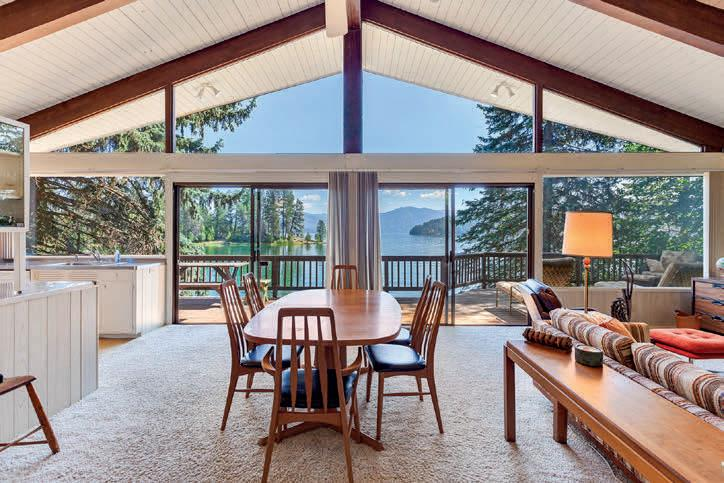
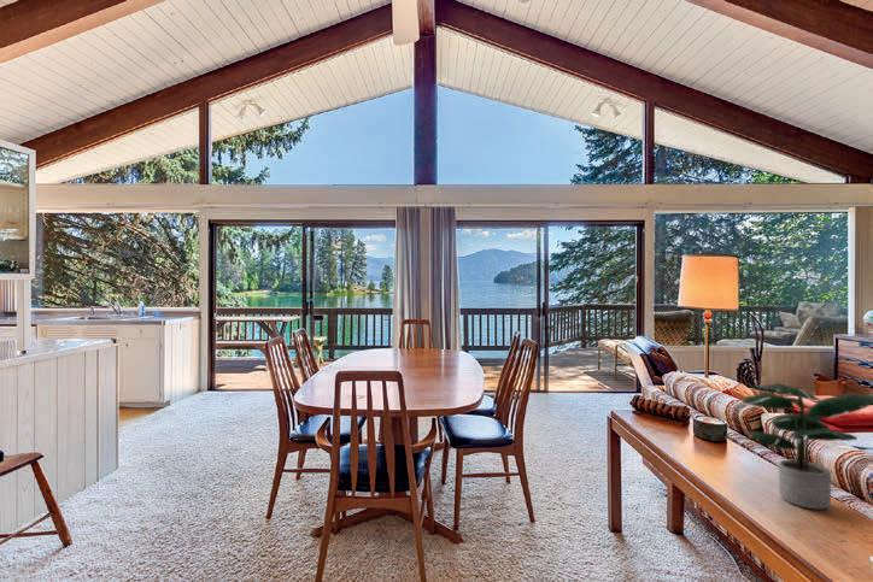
+ potted plant [740,382,873,510]
